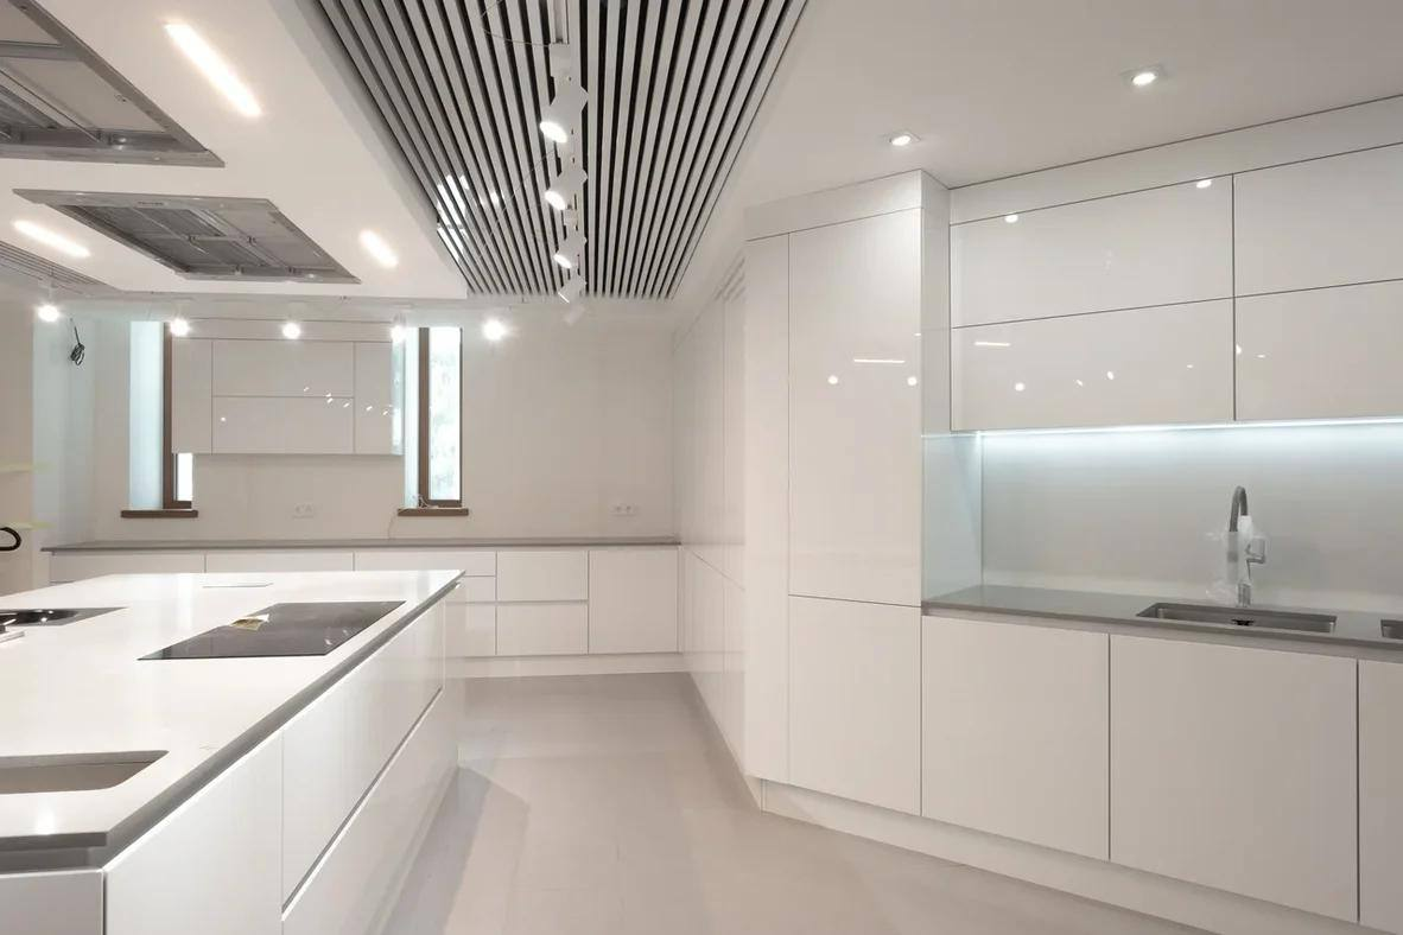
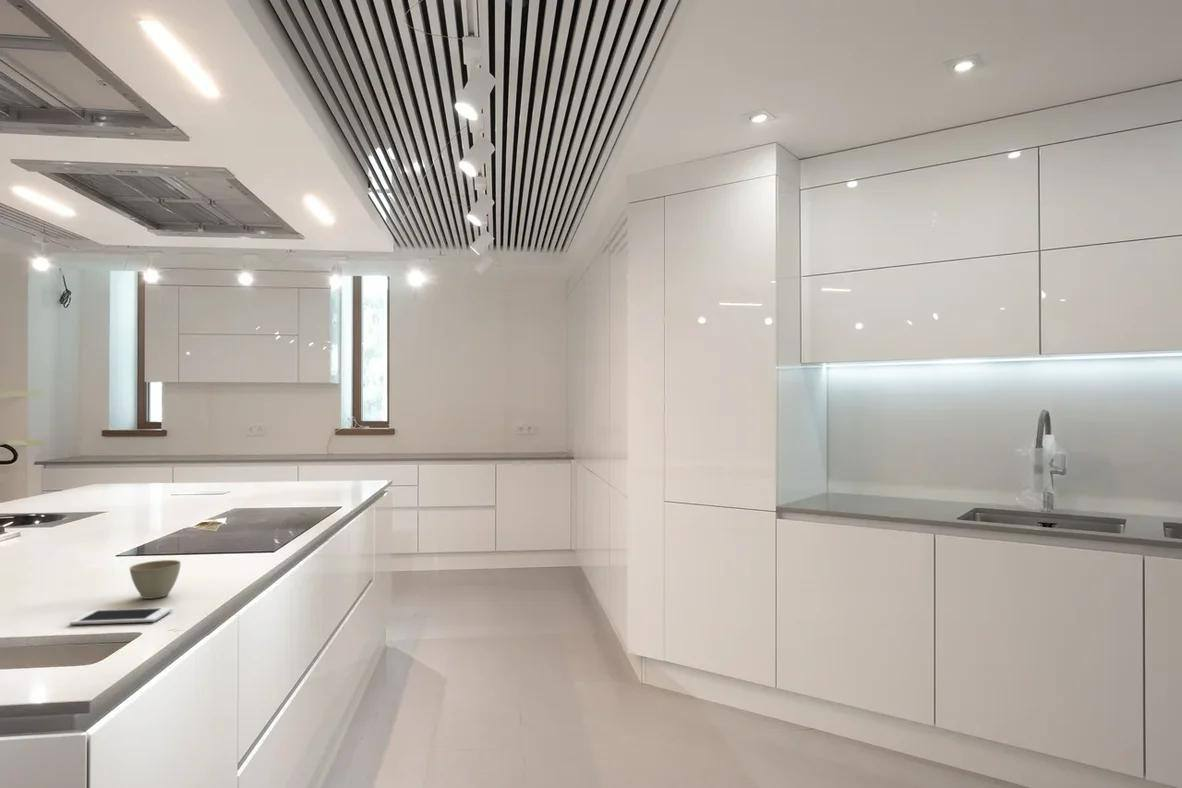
+ cell phone [69,607,173,626]
+ flower pot [129,559,182,600]
